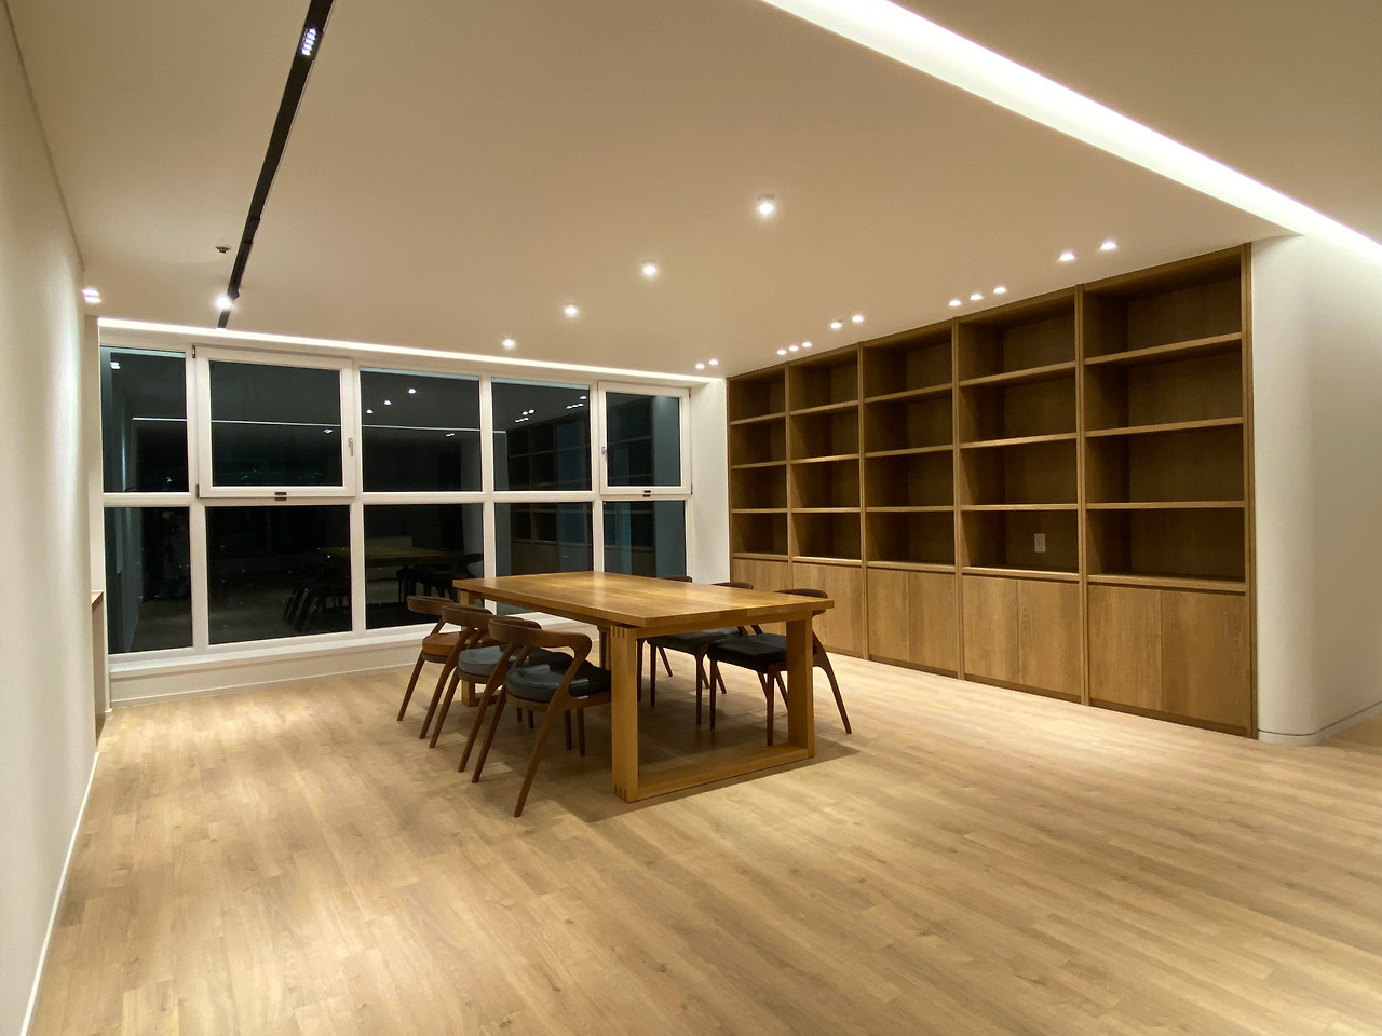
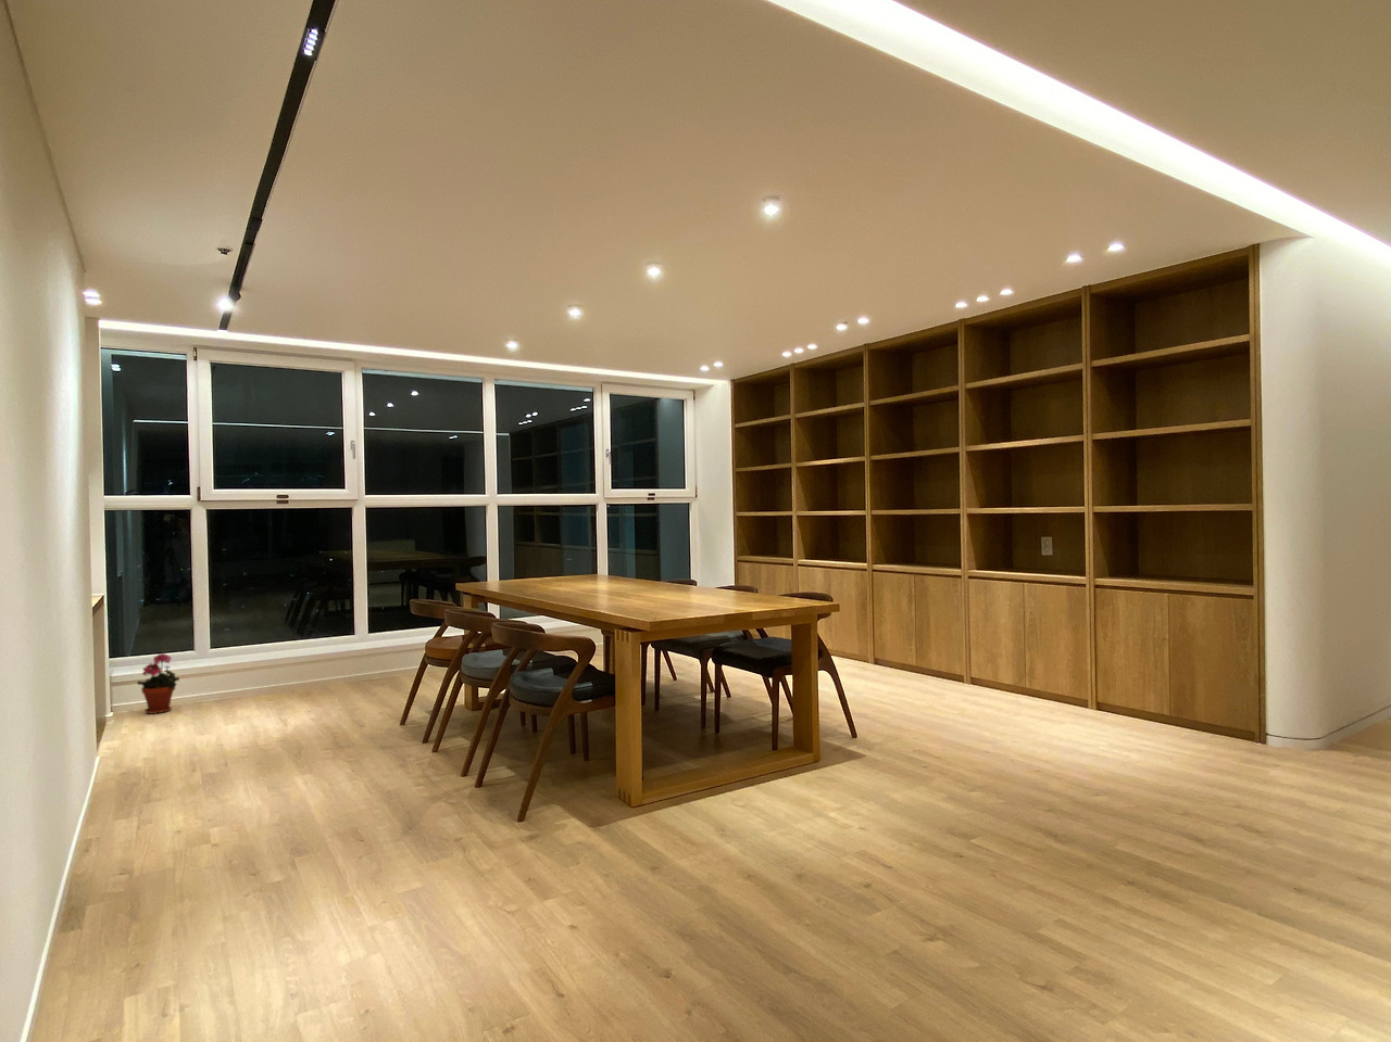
+ potted plant [136,652,181,716]
